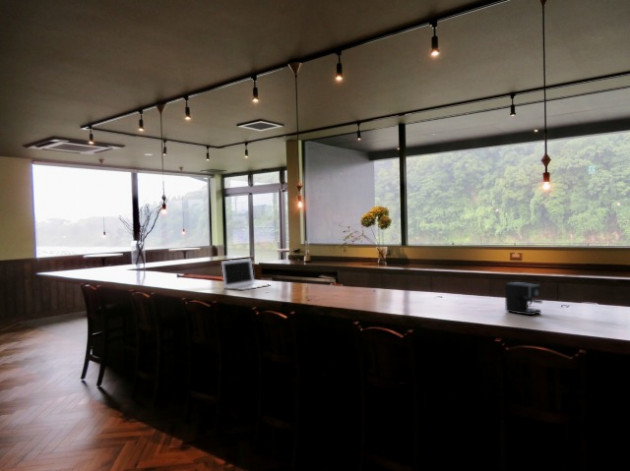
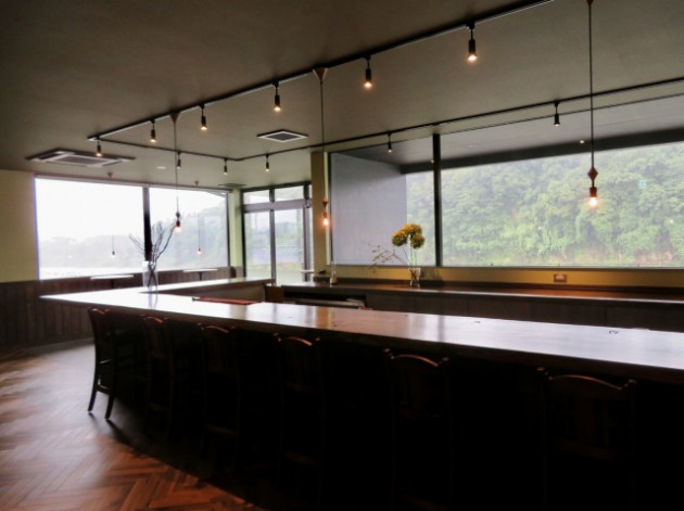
- laptop [220,258,273,291]
- coffee maker [504,281,544,316]
